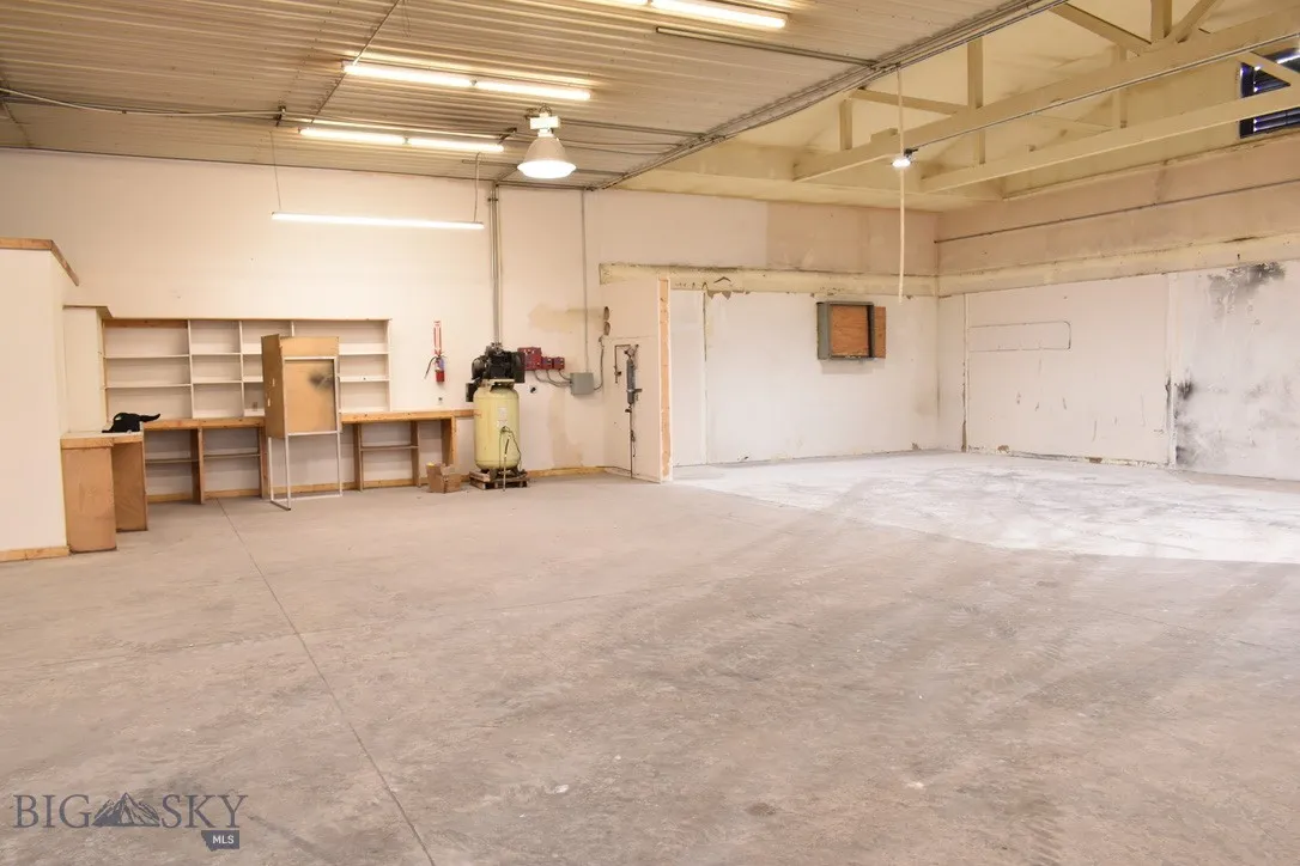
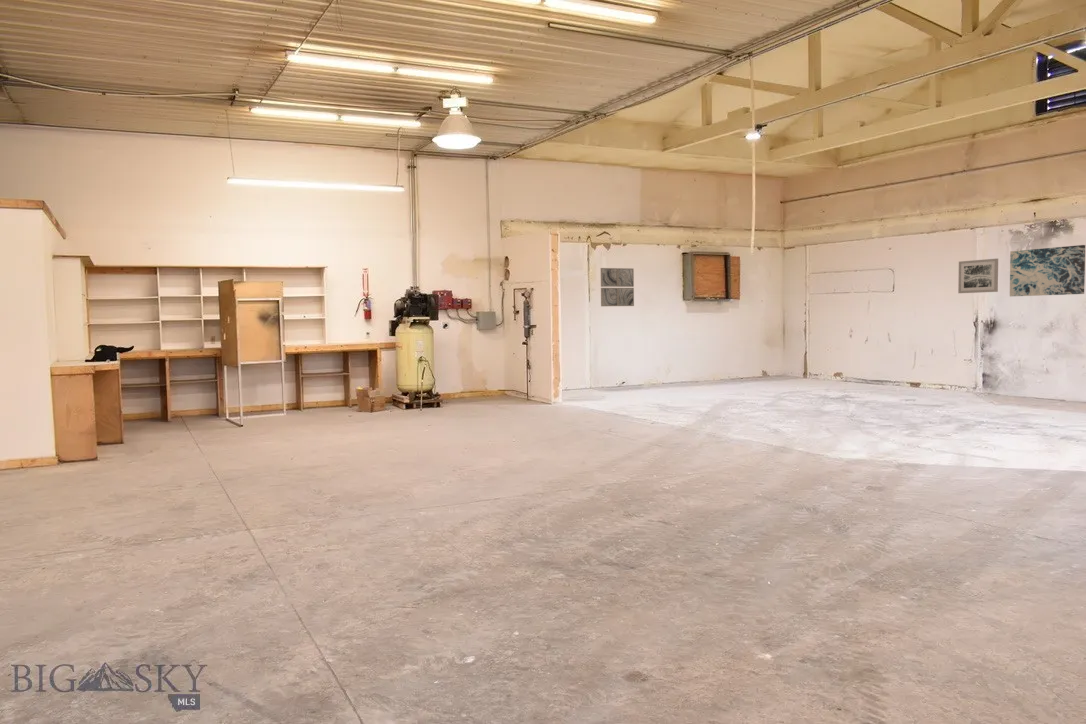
+ wall art [600,267,635,307]
+ wall art [1009,244,1086,297]
+ wall art [957,258,999,294]
